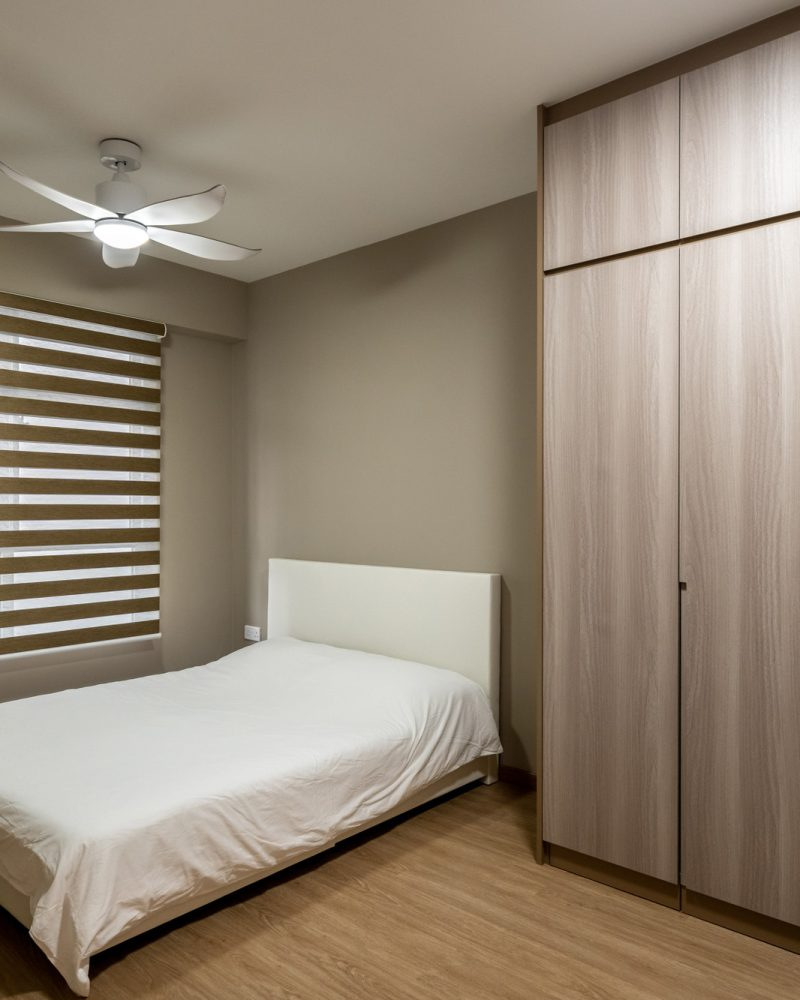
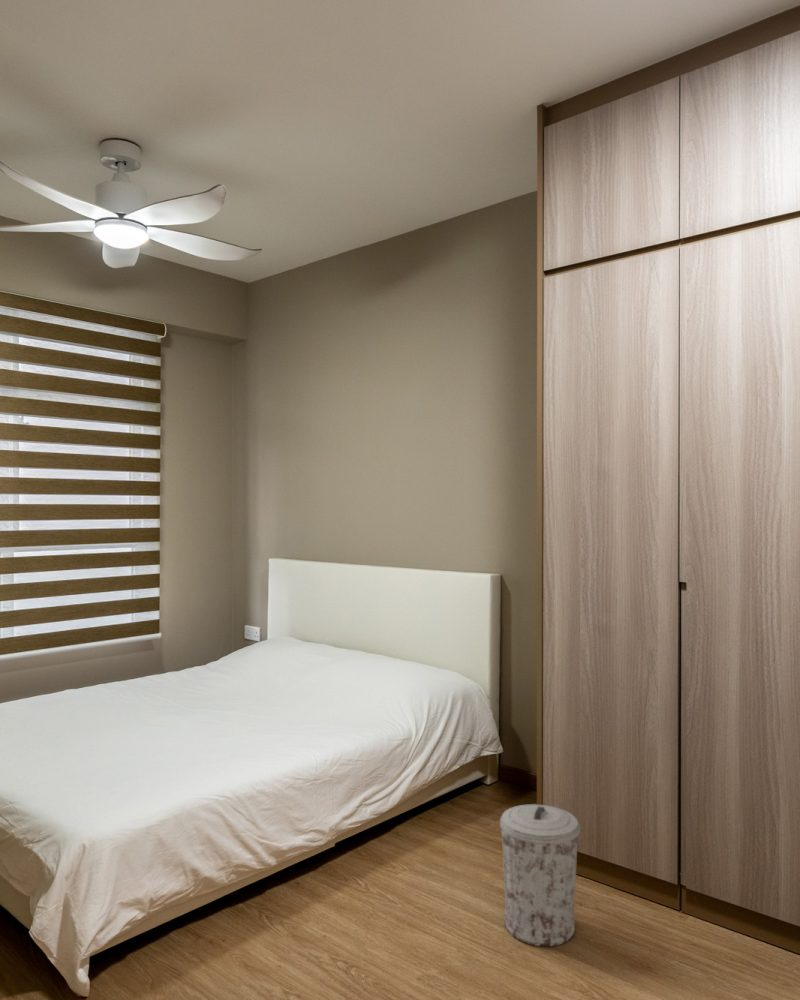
+ trash can [499,803,581,947]
